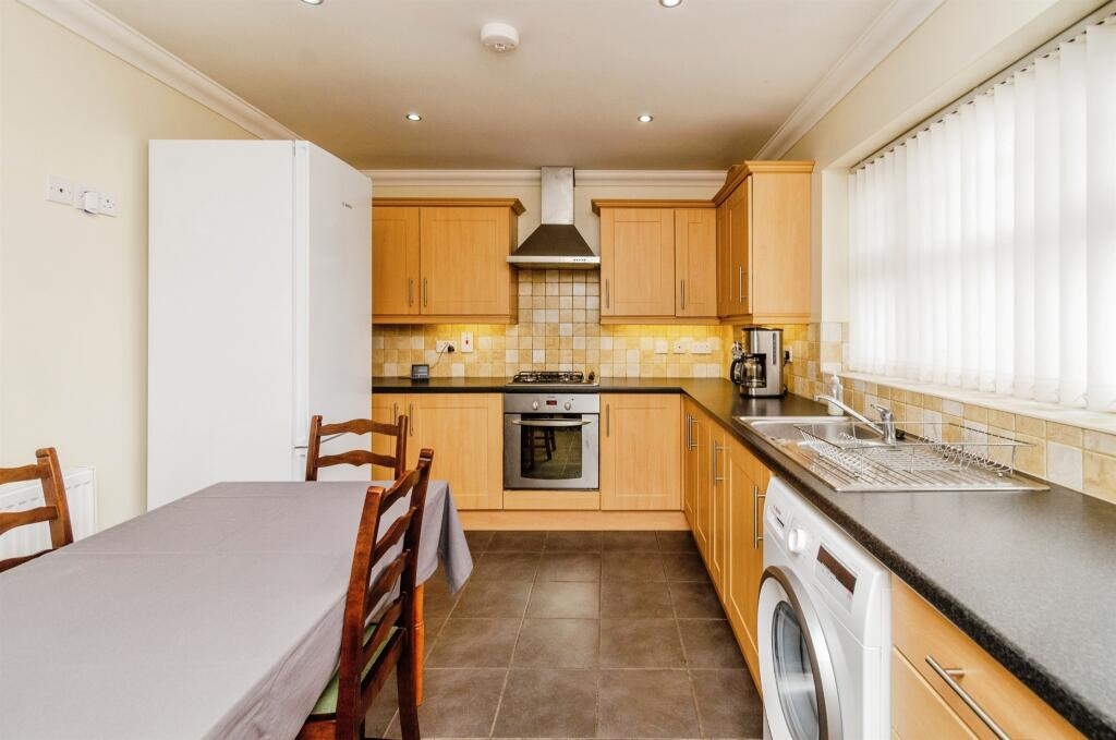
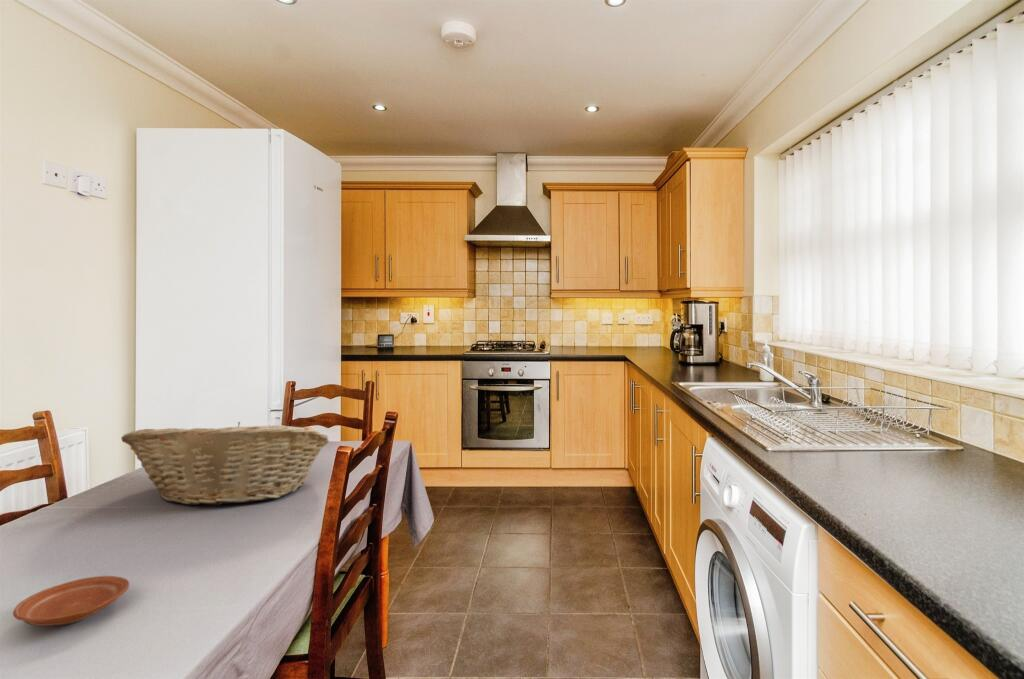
+ fruit basket [120,421,330,506]
+ plate [12,575,130,627]
